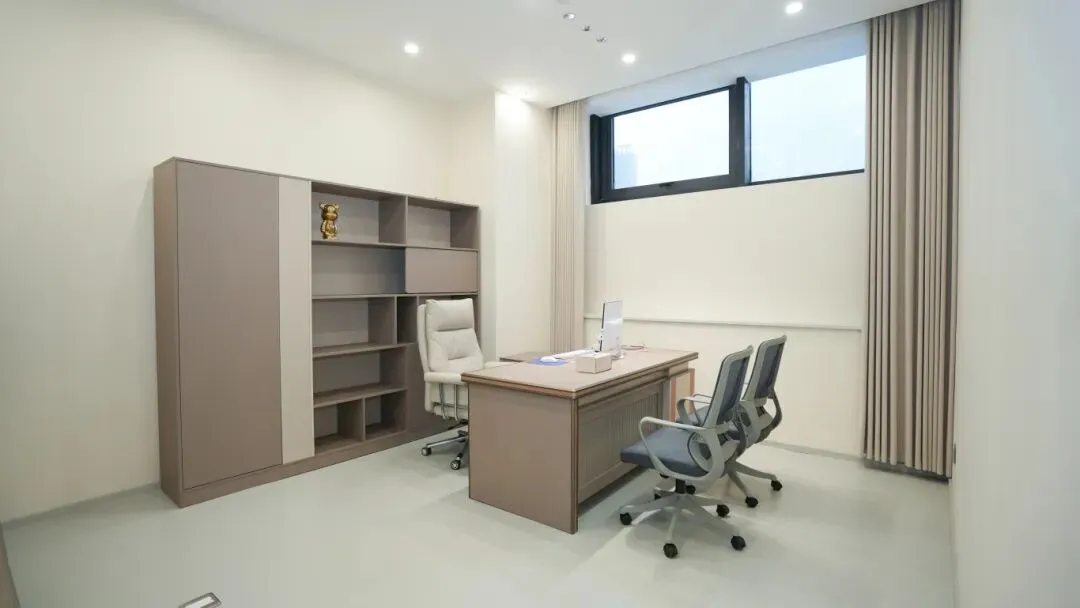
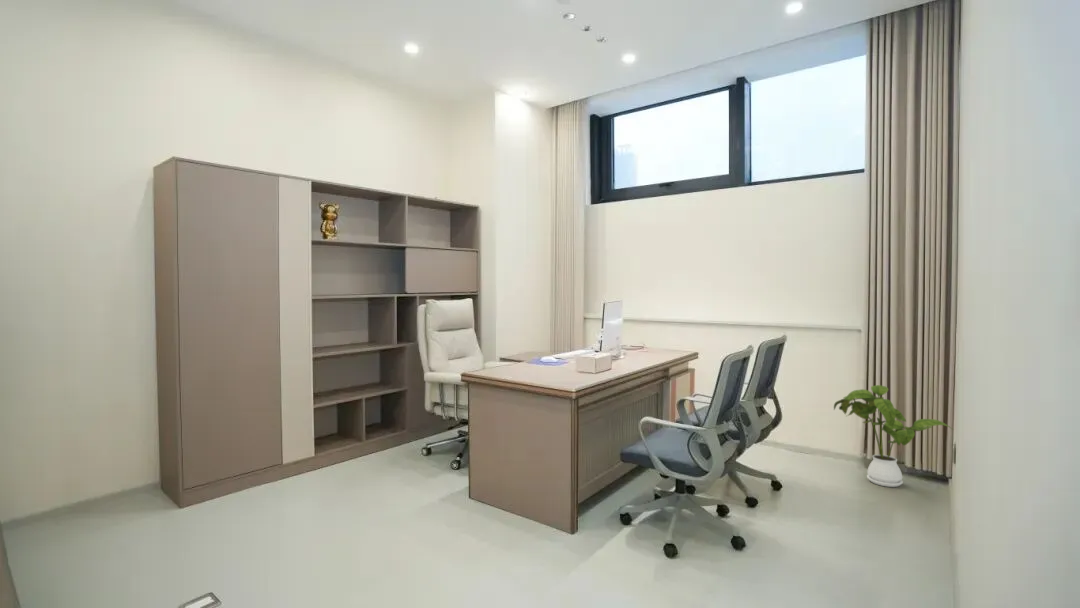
+ house plant [833,384,955,488]
